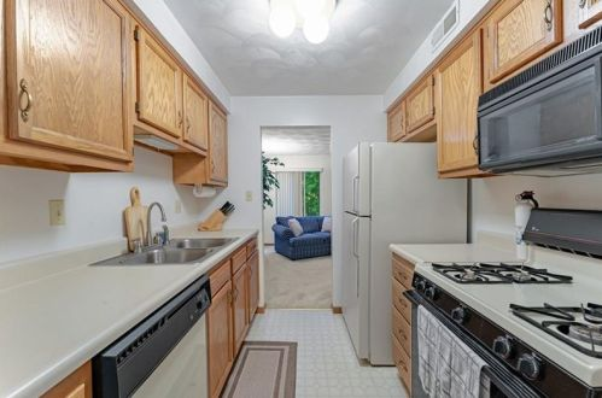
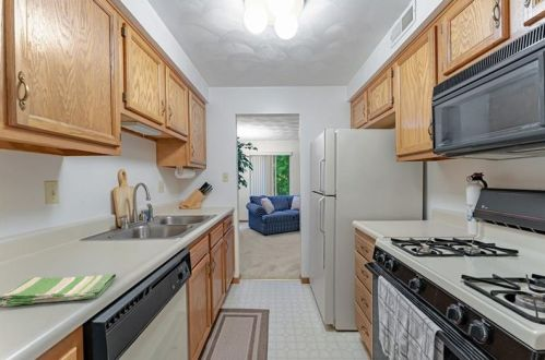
+ dish towel [0,273,117,308]
